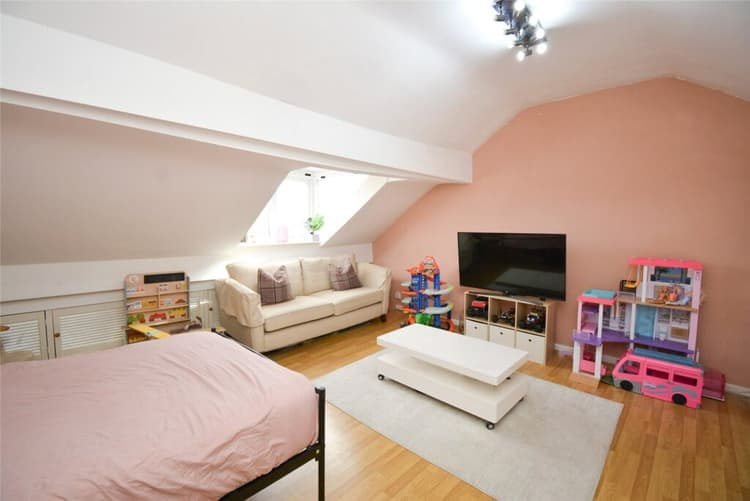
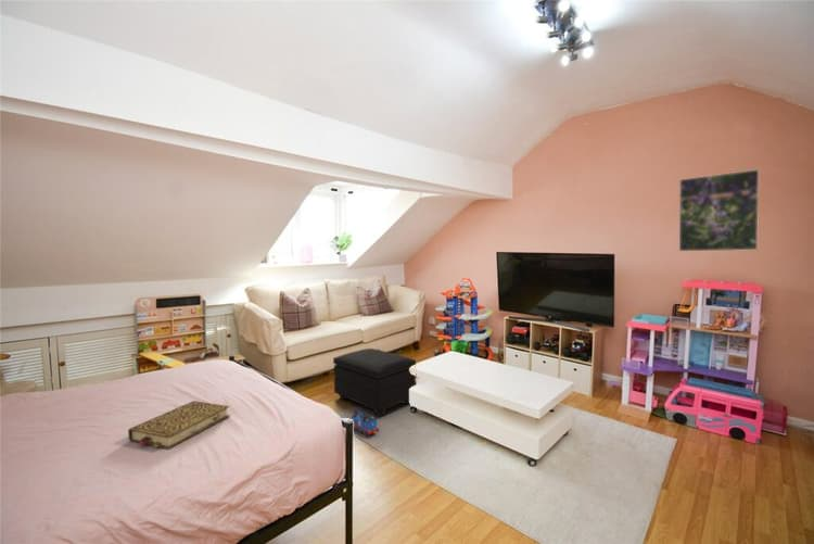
+ toy train [351,409,380,437]
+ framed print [678,168,760,252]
+ footstool [332,347,418,417]
+ book [127,400,231,450]
